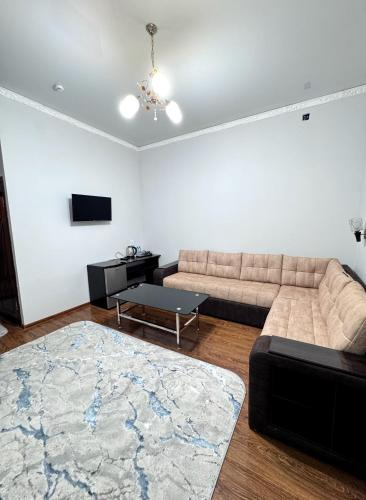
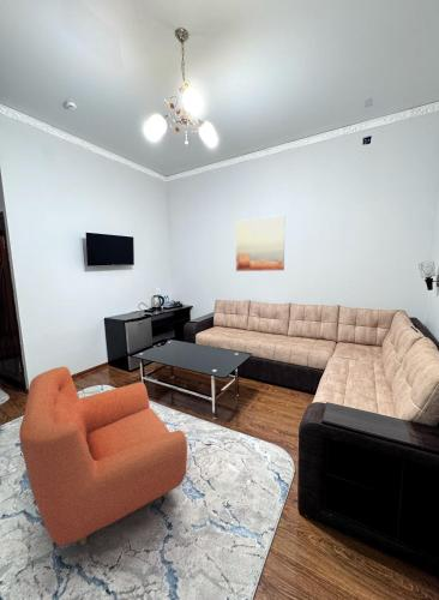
+ wall art [234,215,285,272]
+ armchair [18,366,188,547]
